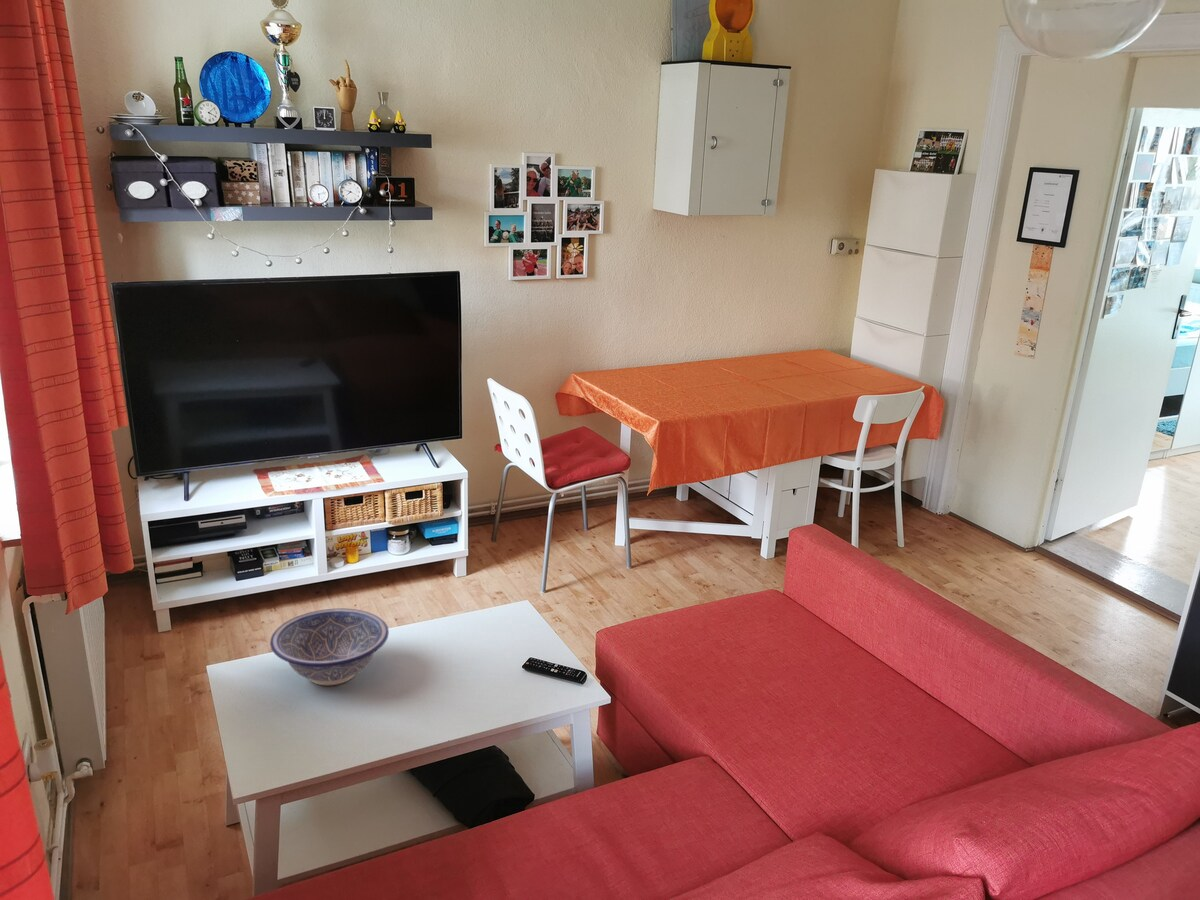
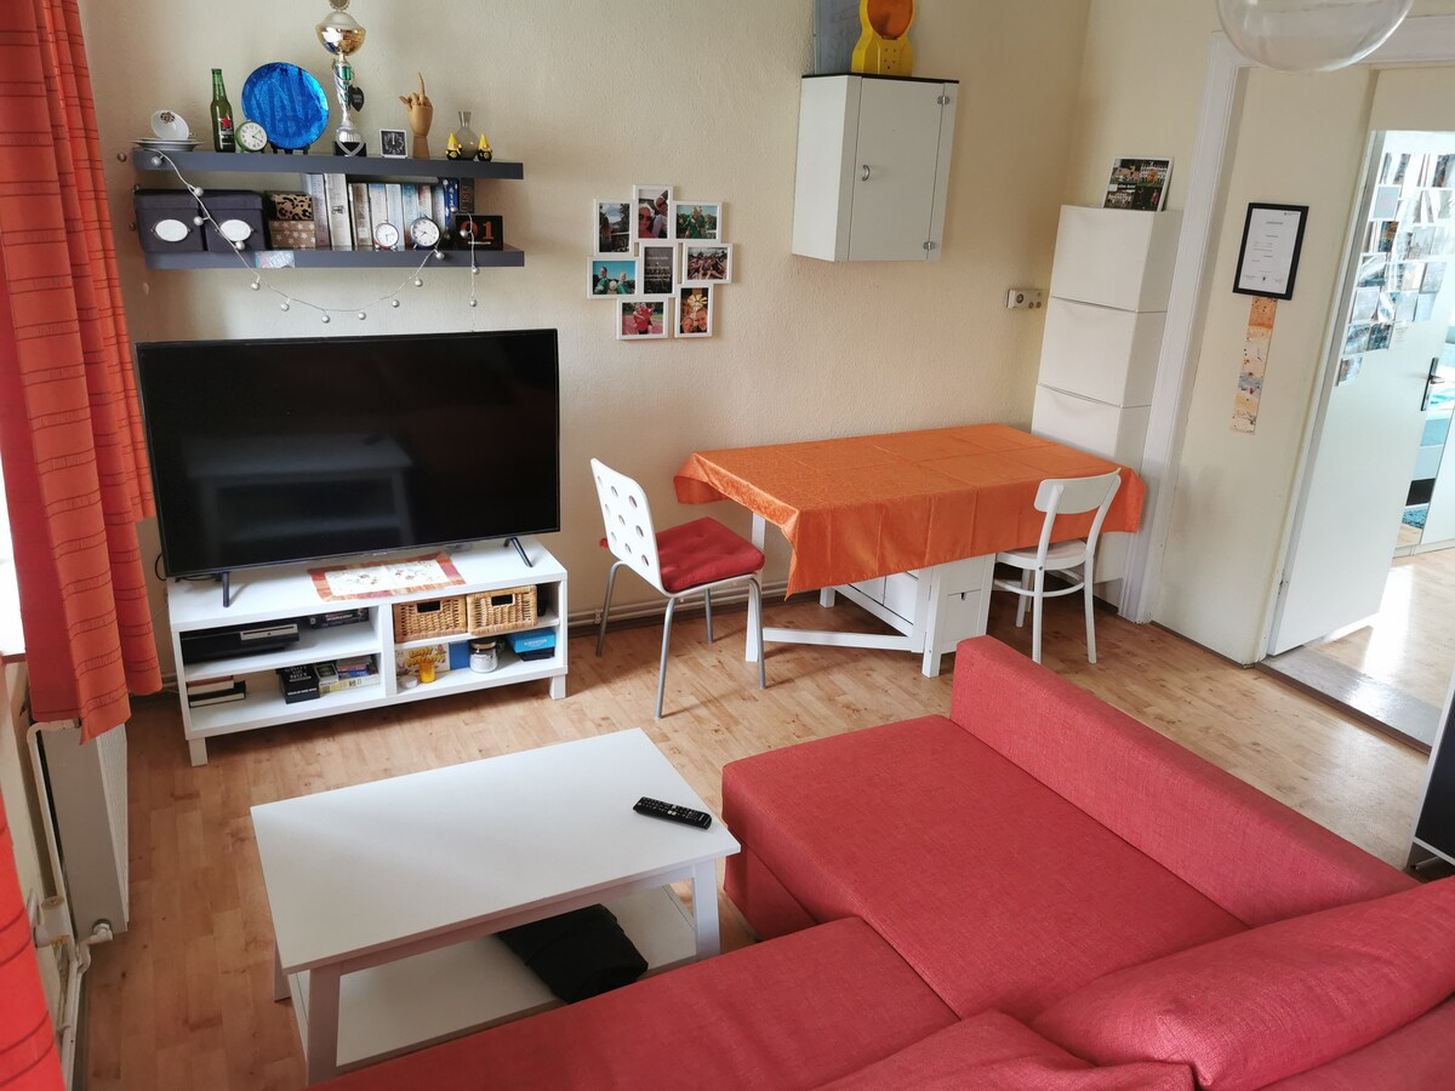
- decorative bowl [269,608,390,686]
